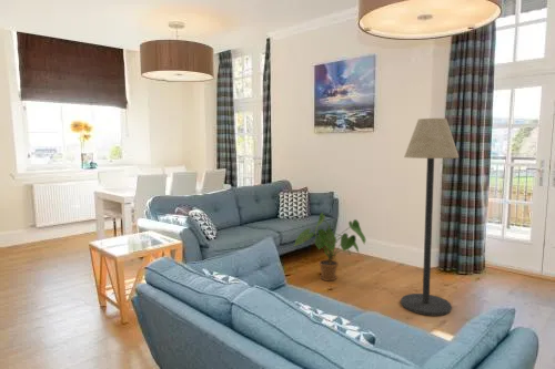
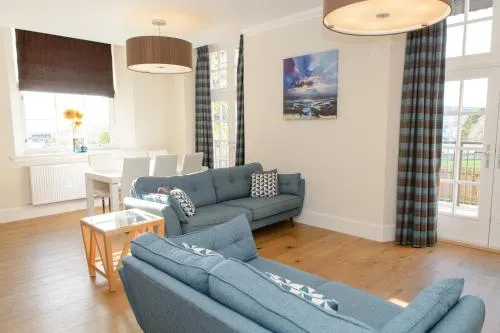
- house plant [293,212,366,281]
- floor lamp [400,117,460,317]
